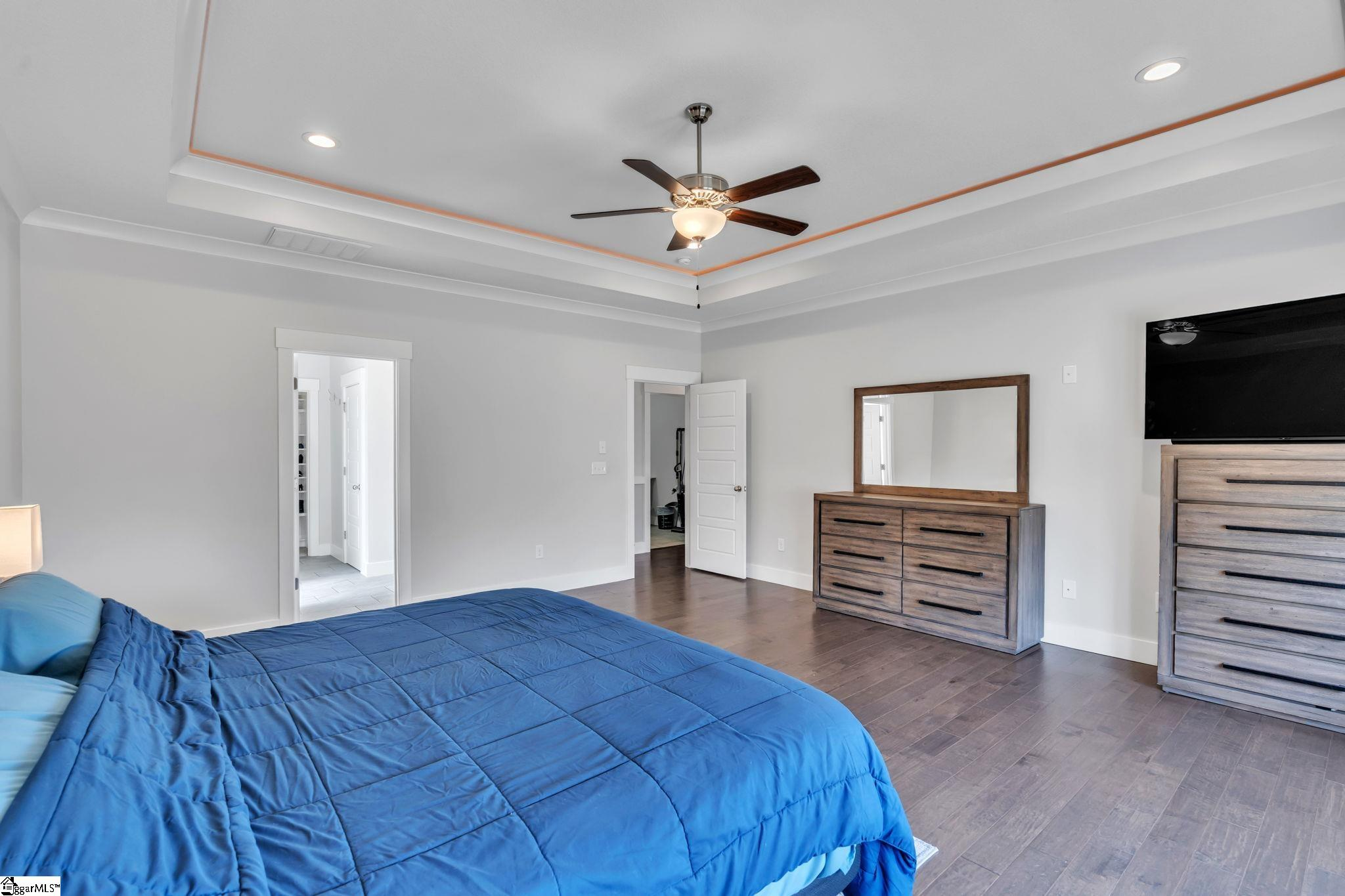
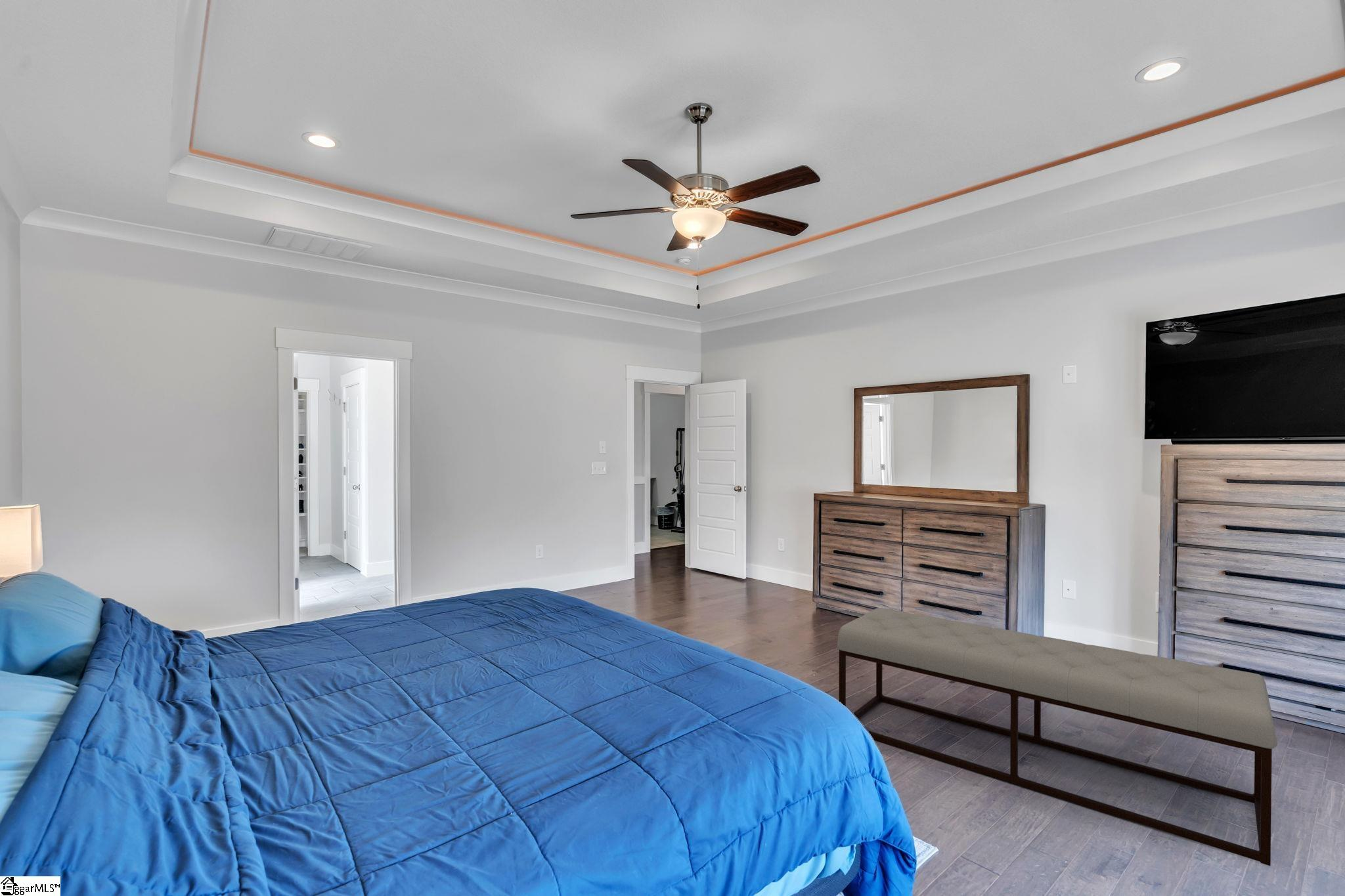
+ bench [837,607,1278,866]
